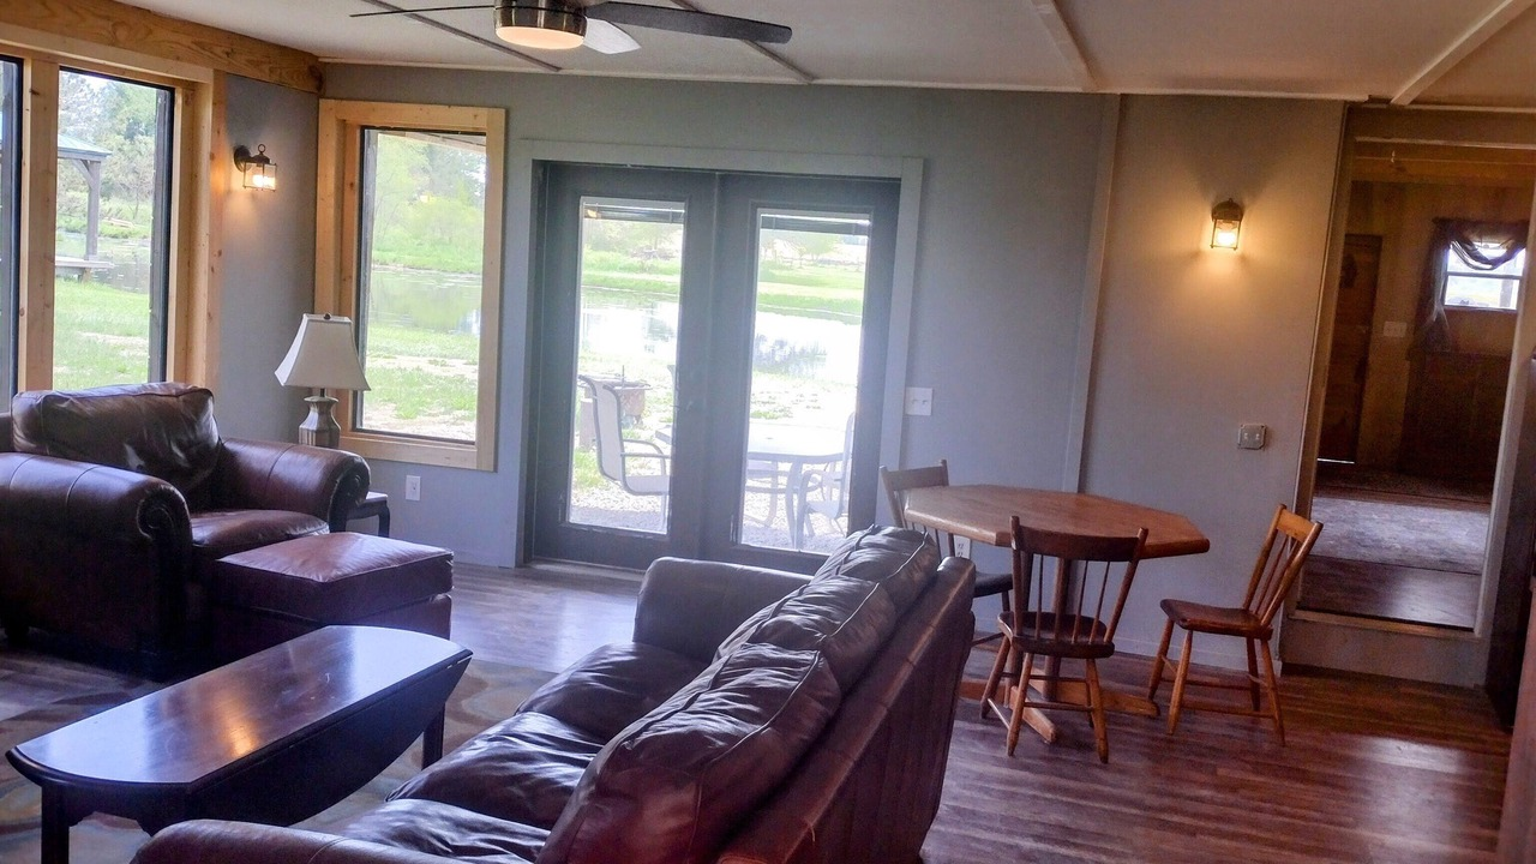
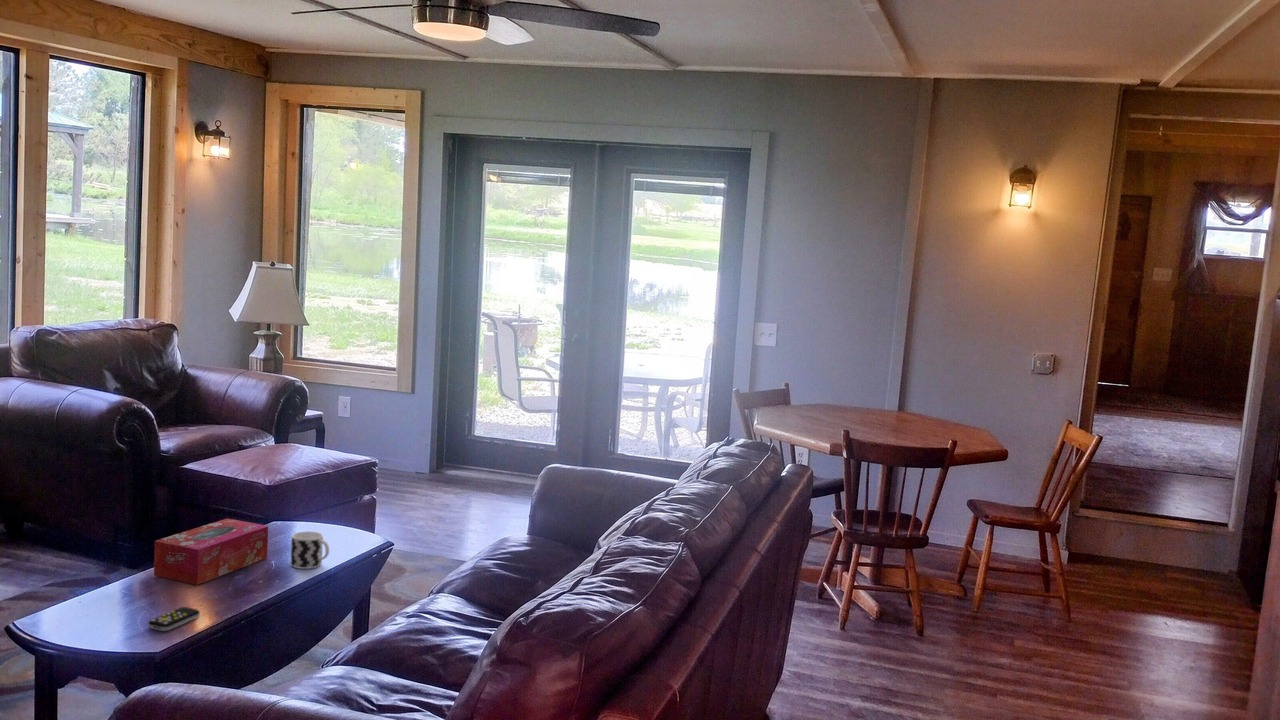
+ tissue box [153,518,269,586]
+ remote control [148,606,201,632]
+ cup [290,530,330,570]
